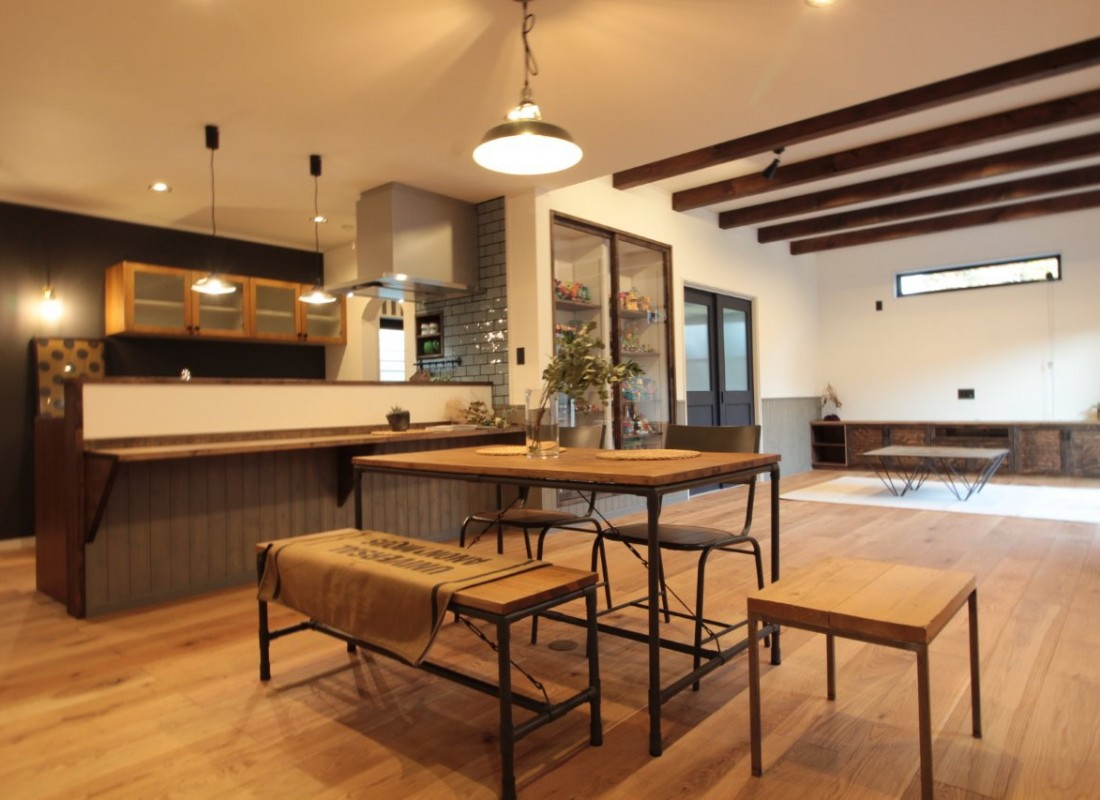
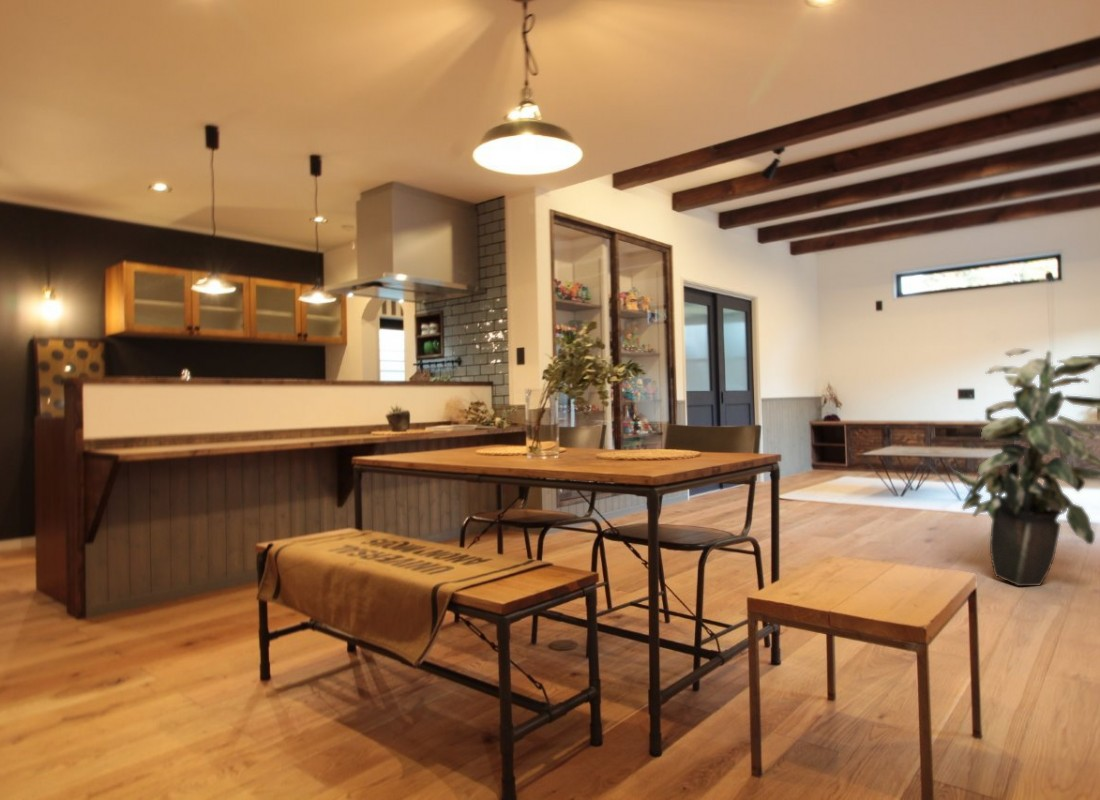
+ indoor plant [952,347,1100,587]
